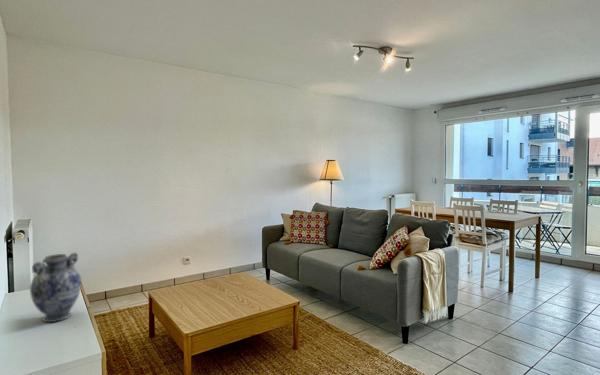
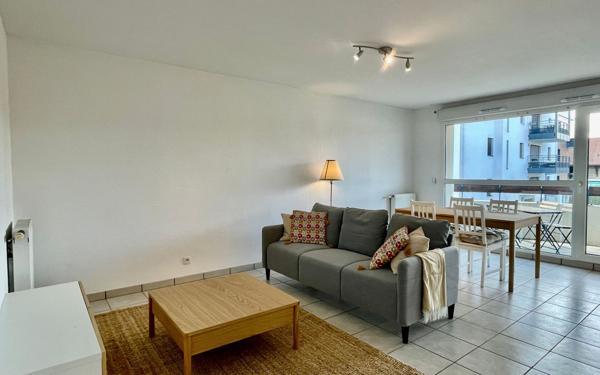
- vase [29,251,82,323]
